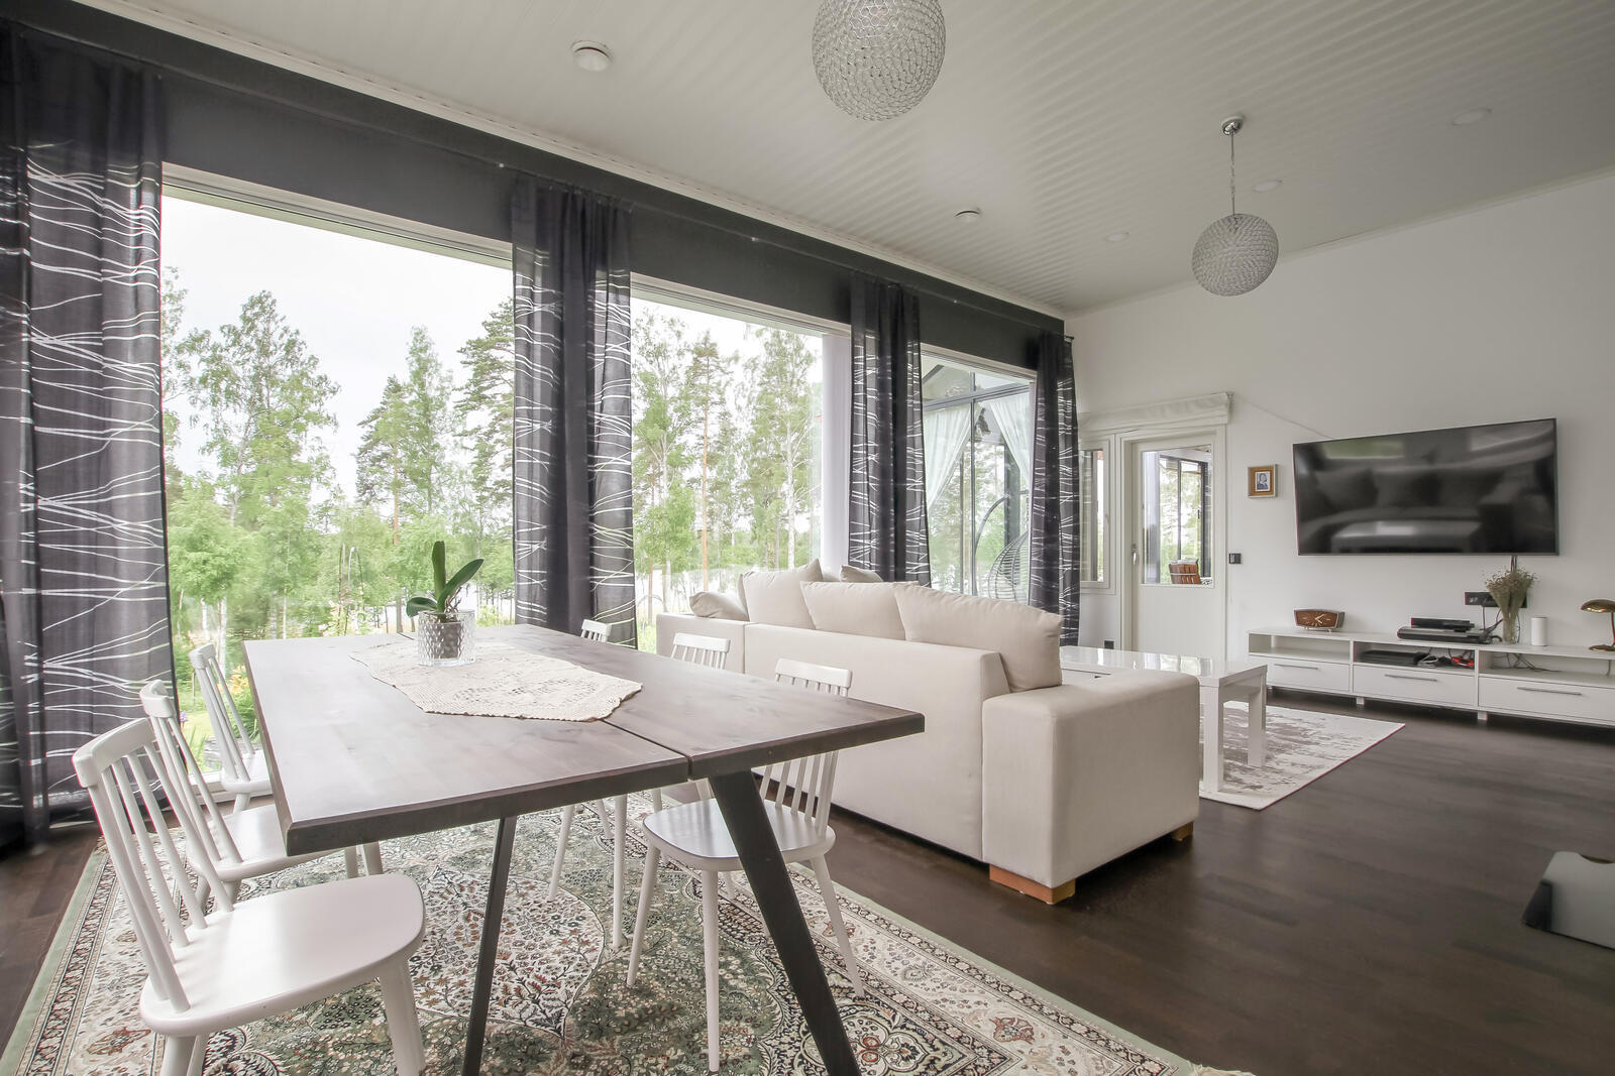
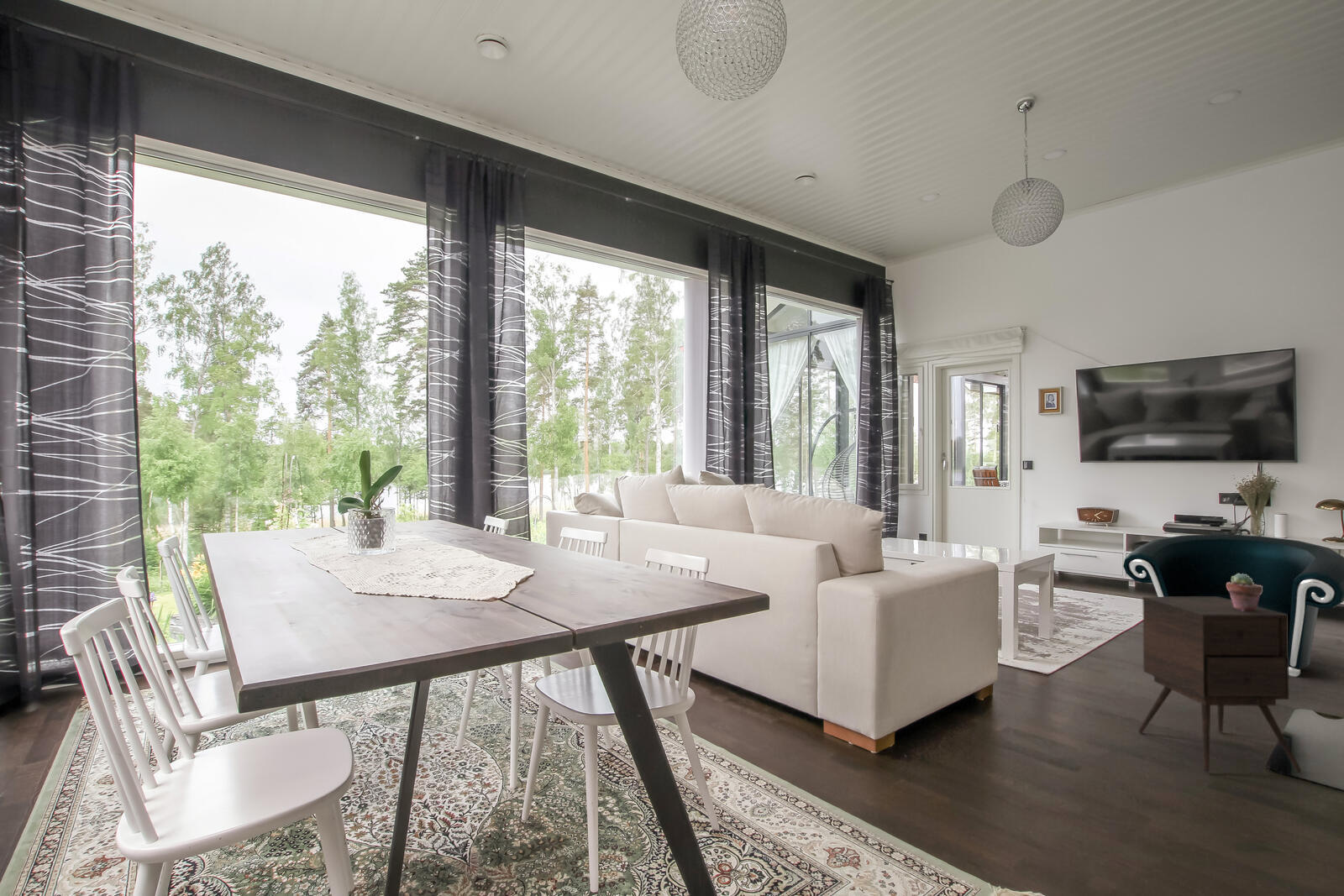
+ armchair [1122,533,1344,678]
+ potted succulent [1226,574,1263,611]
+ side table [1137,596,1302,773]
